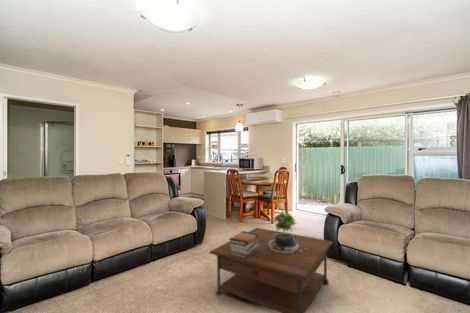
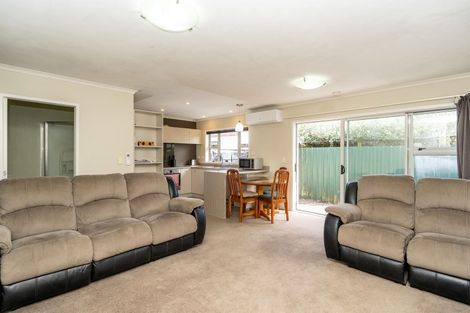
- coffee table [208,227,334,313]
- potted plant [269,209,305,253]
- book stack [228,230,260,258]
